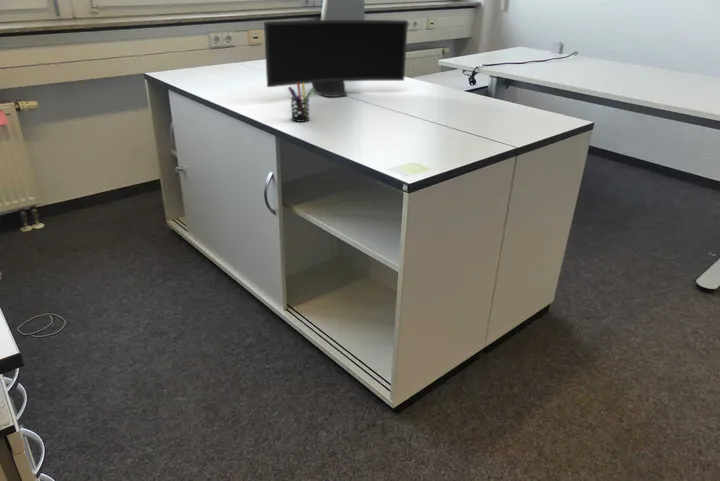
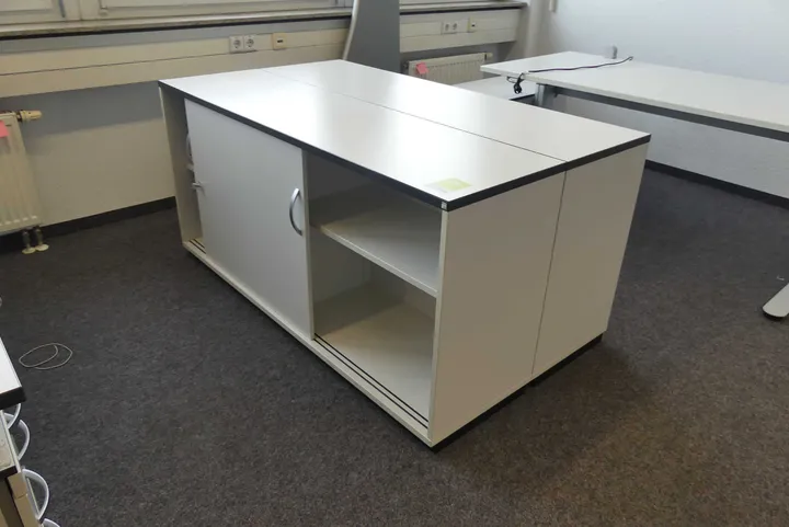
- monitor [263,19,409,98]
- pen holder [287,83,314,123]
